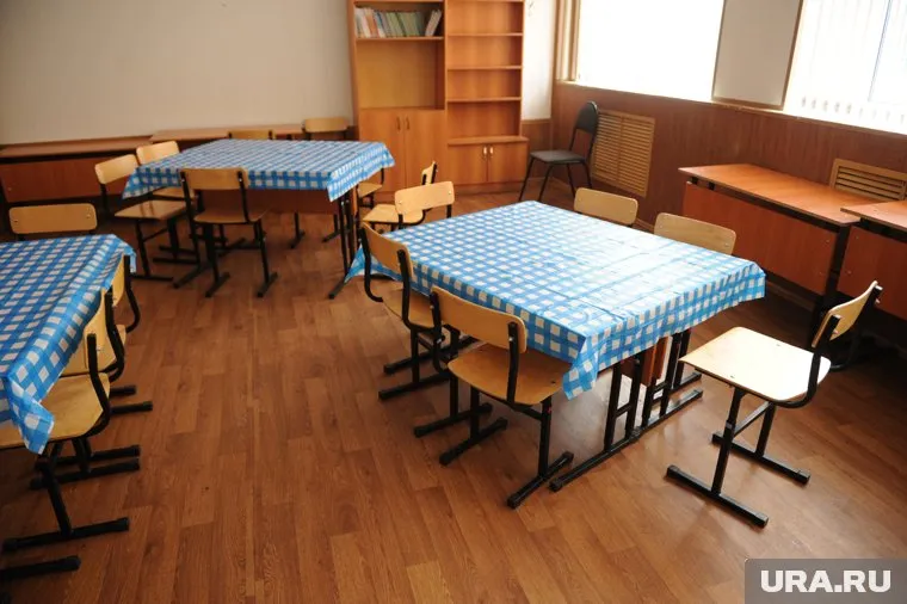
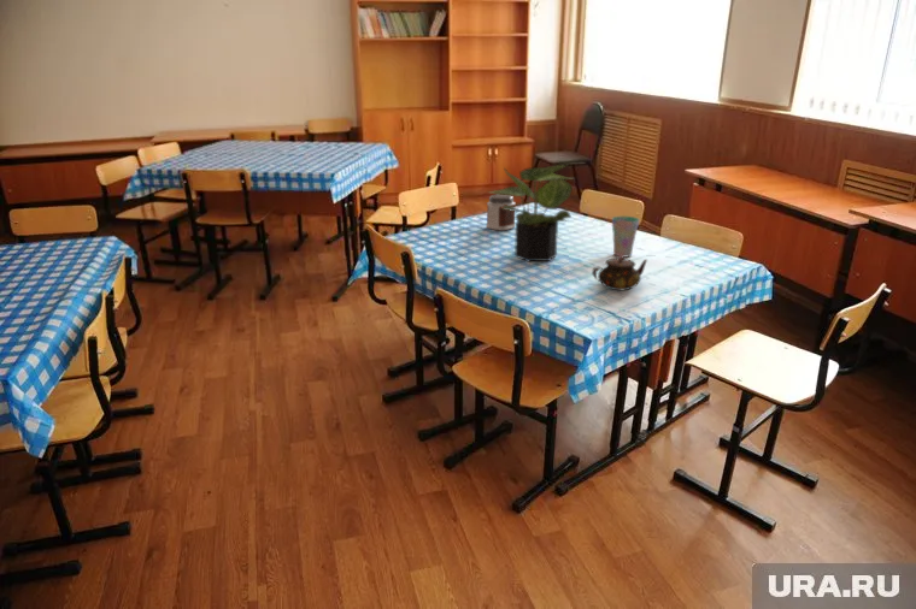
+ cup [611,215,640,258]
+ teapot [591,256,648,291]
+ potted plant [486,162,576,262]
+ jar [486,194,517,231]
